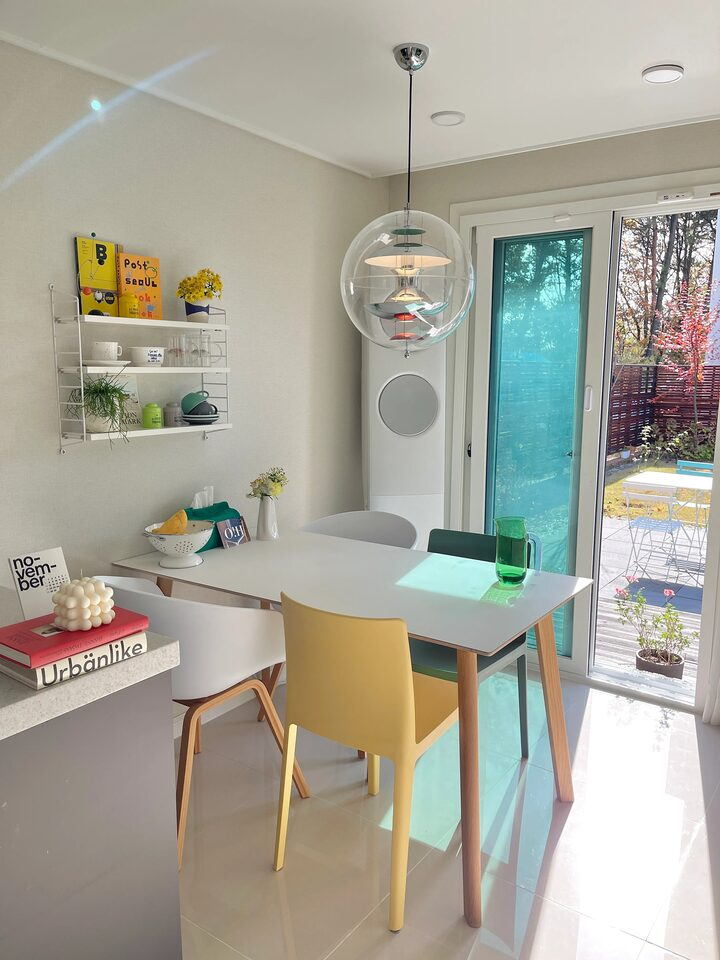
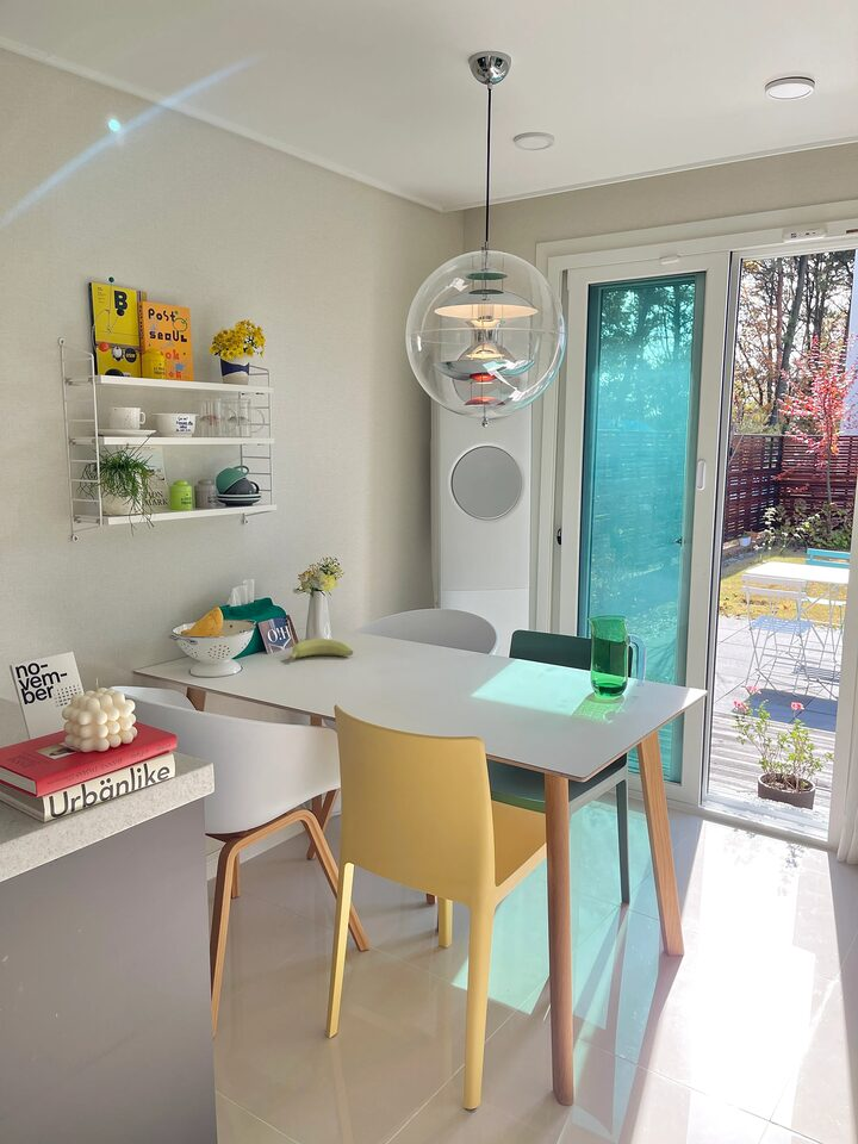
+ banana [288,638,354,661]
